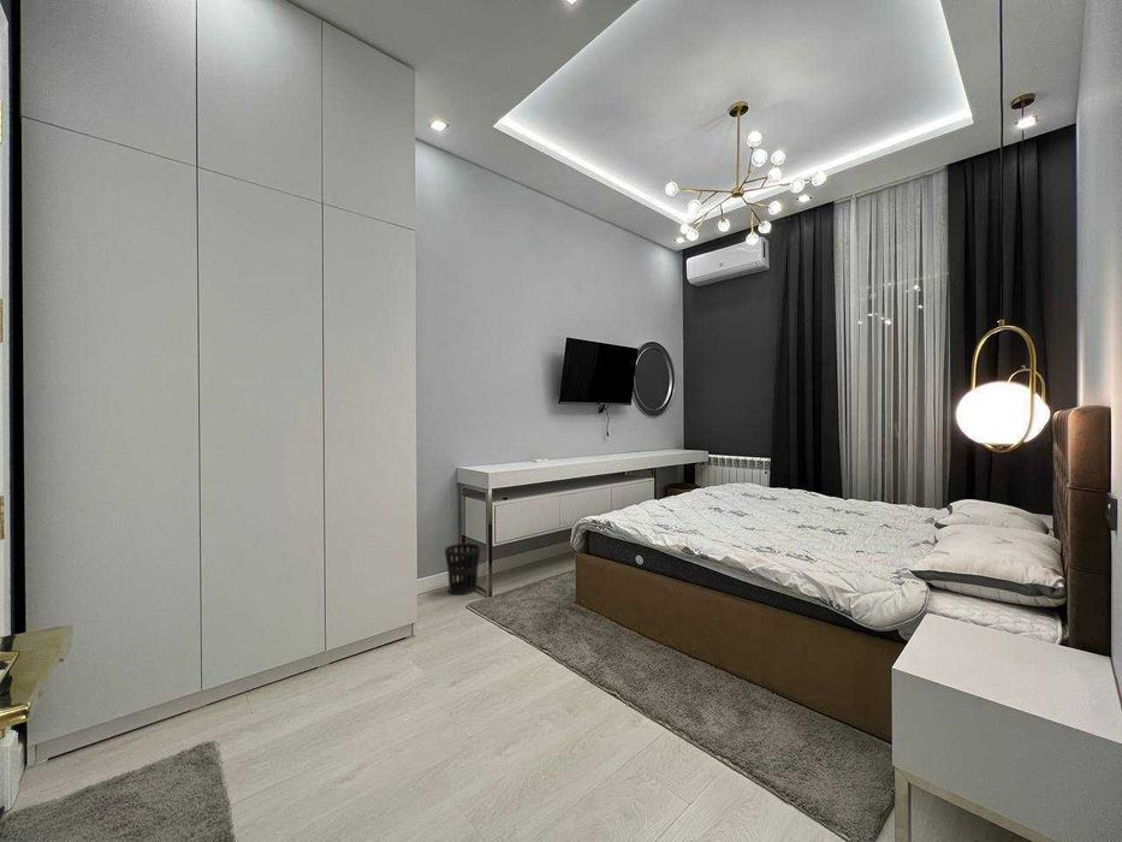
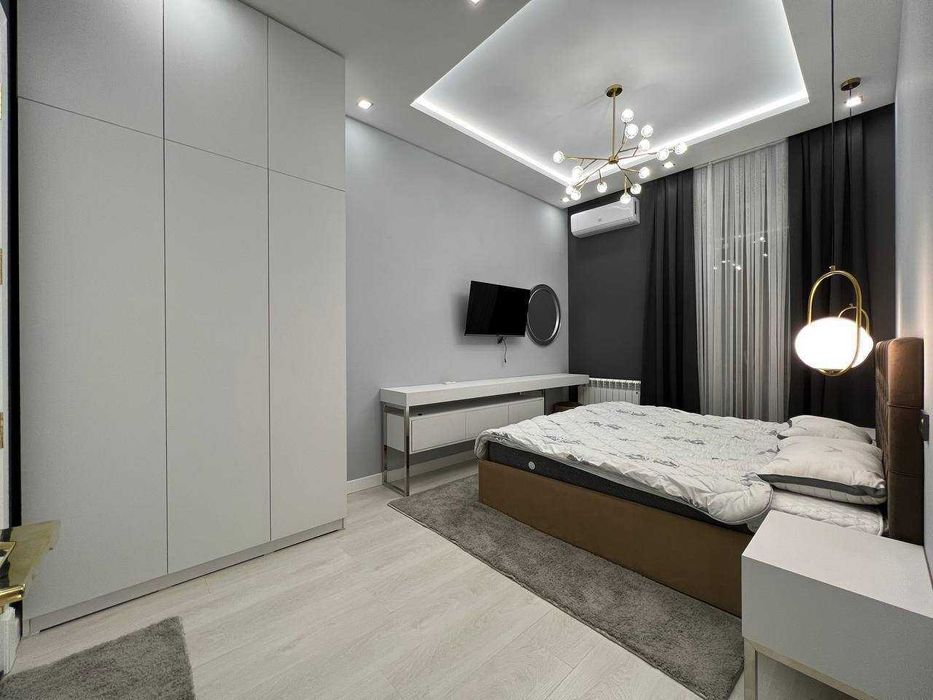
- wastebasket [444,542,482,595]
